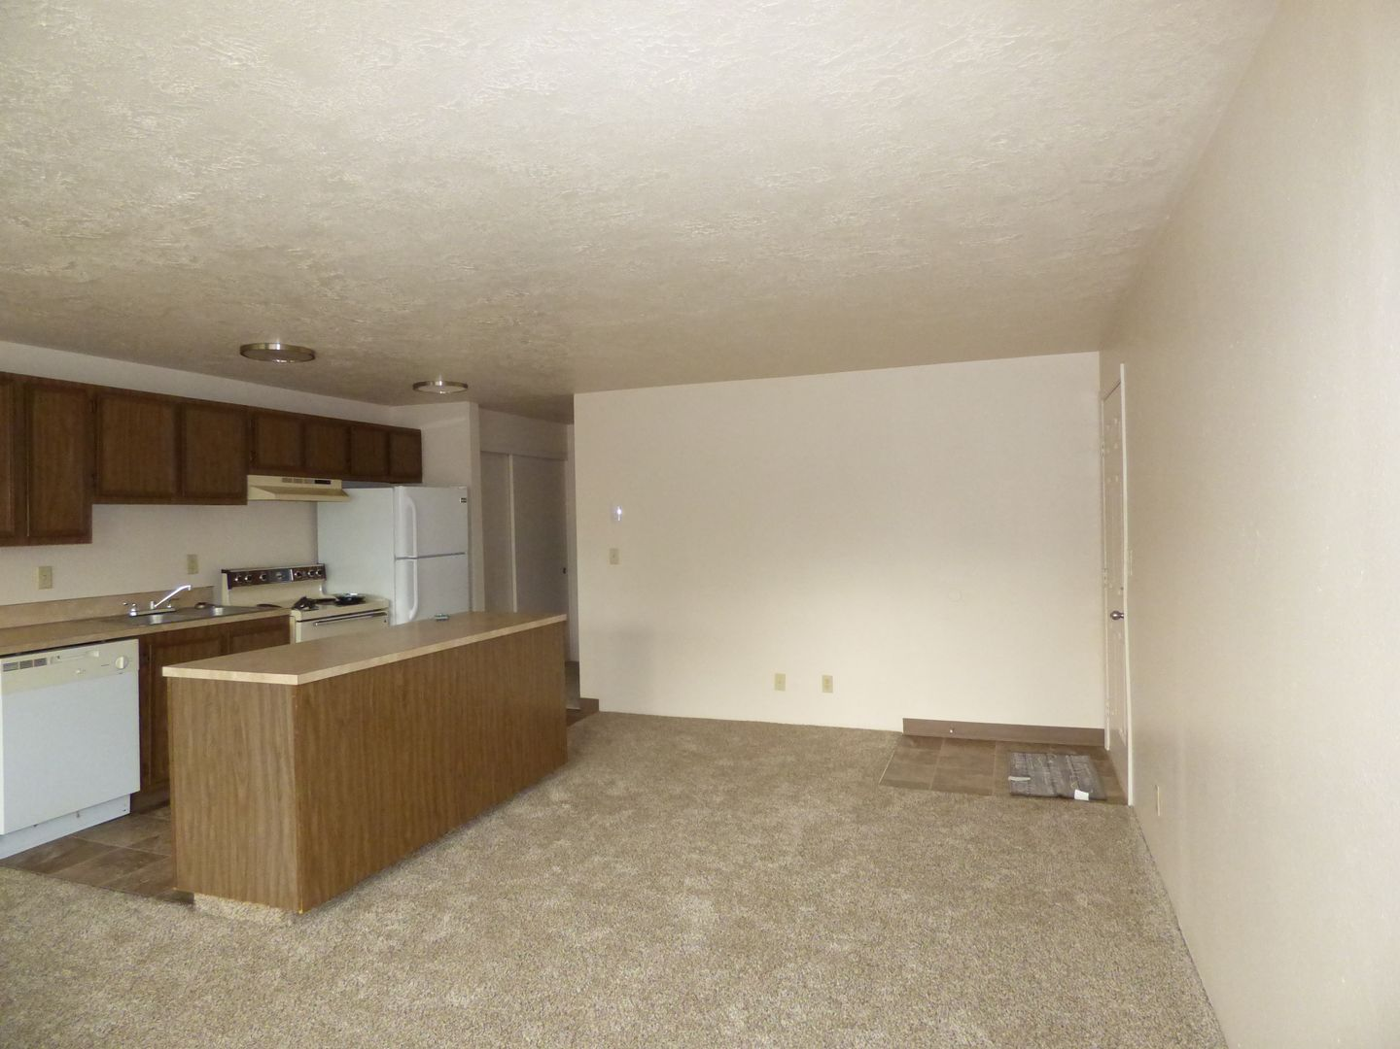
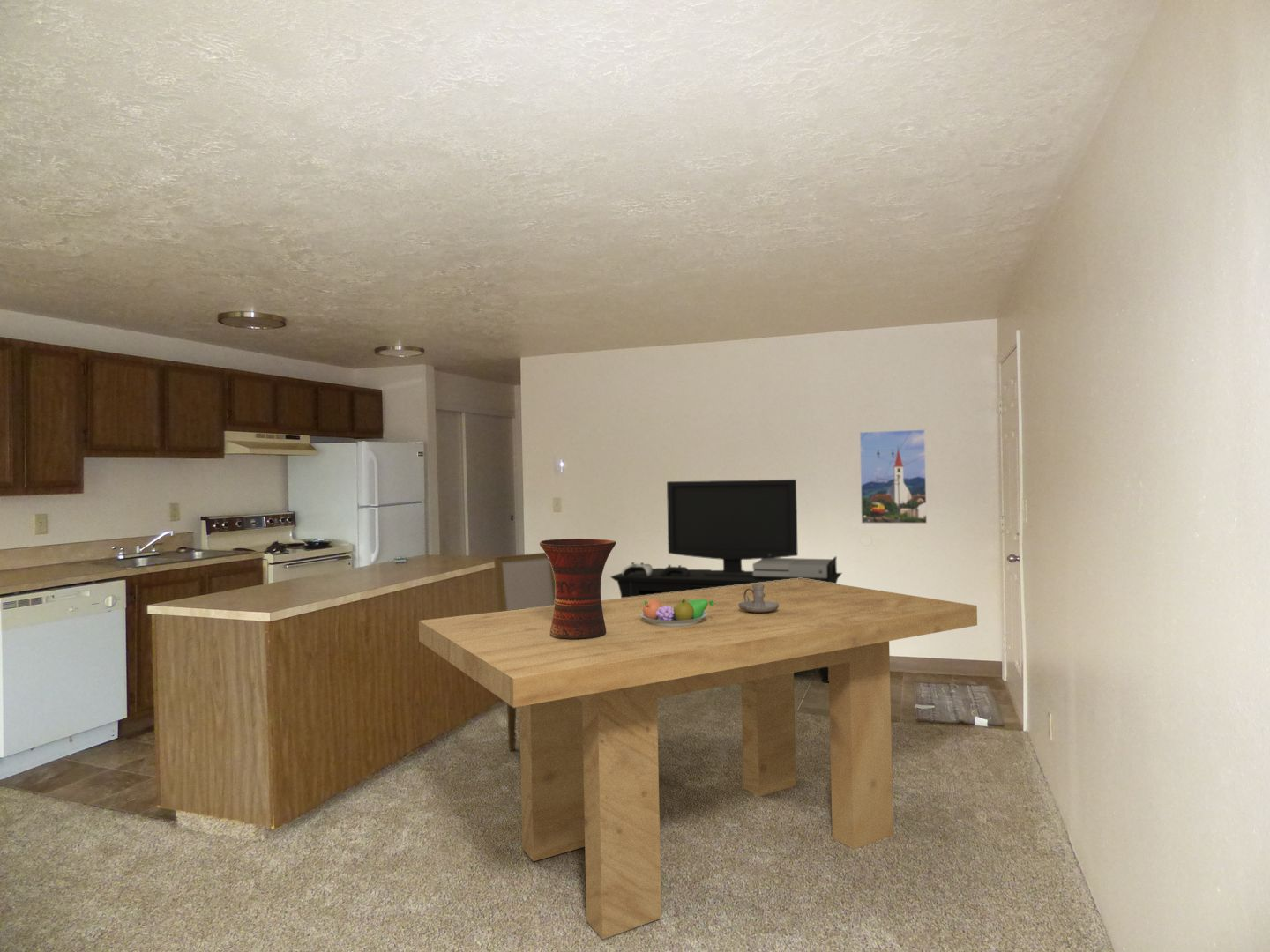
+ candle holder [738,584,779,613]
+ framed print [859,428,928,524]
+ media console [609,479,843,683]
+ dining chair [493,552,556,752]
+ fruit bowl [640,599,714,626]
+ dining table [418,578,978,940]
+ vase [539,538,617,639]
